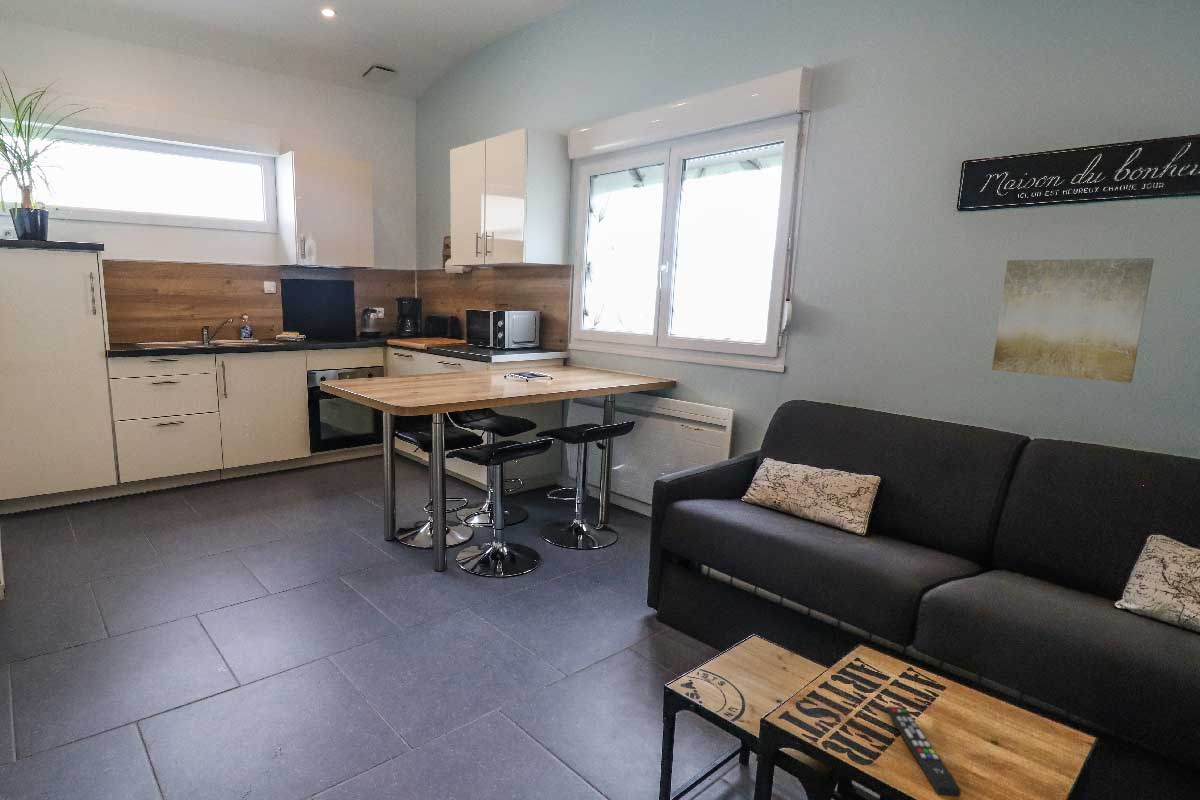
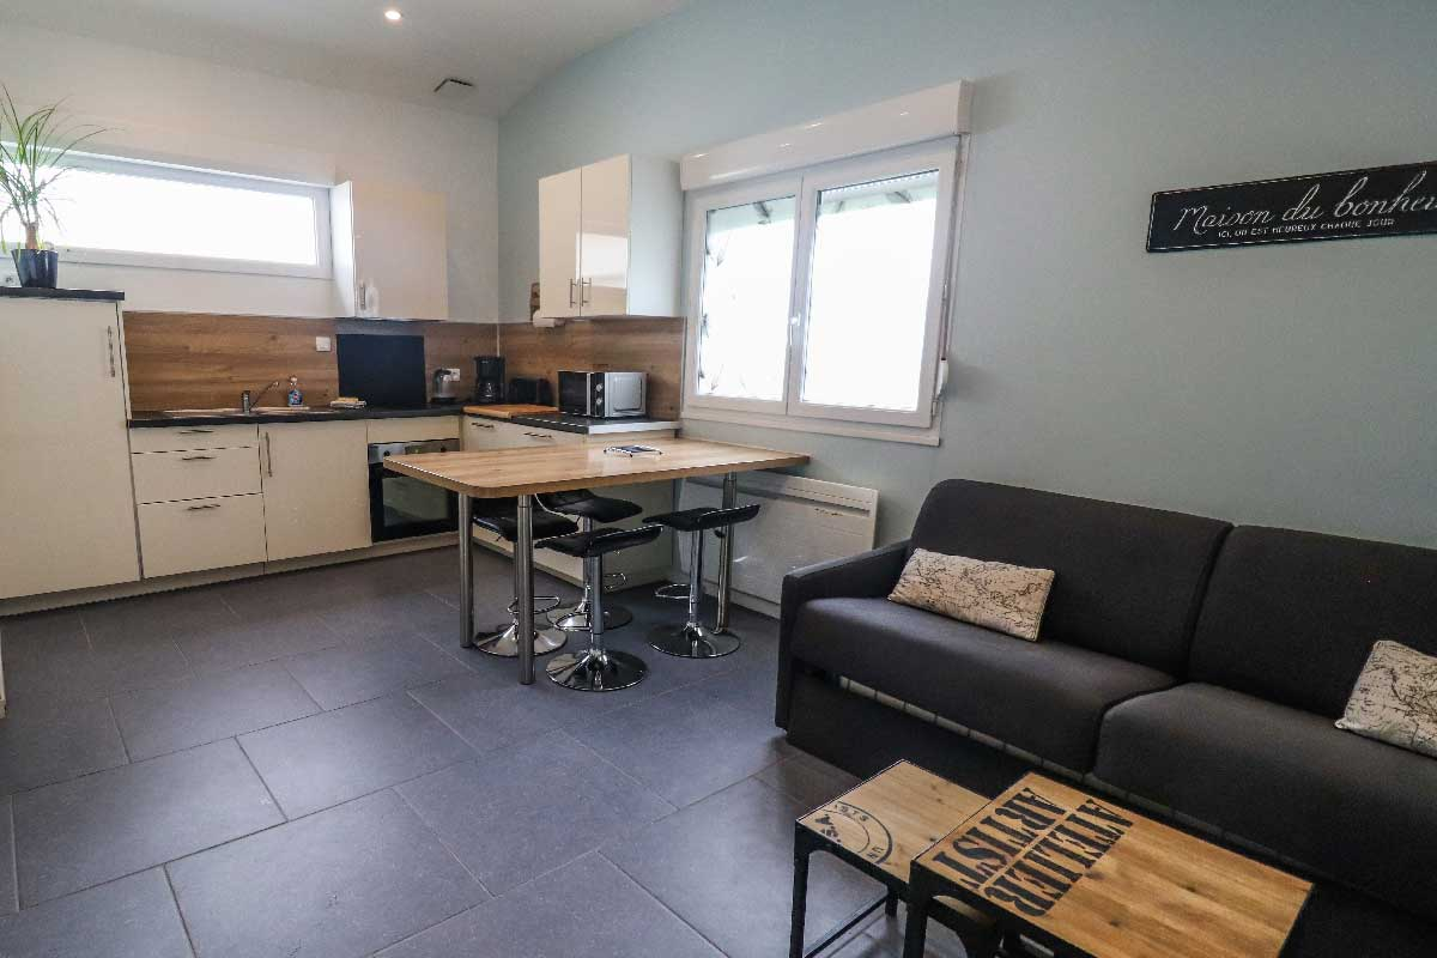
- wall art [991,257,1155,384]
- remote control [886,705,962,798]
